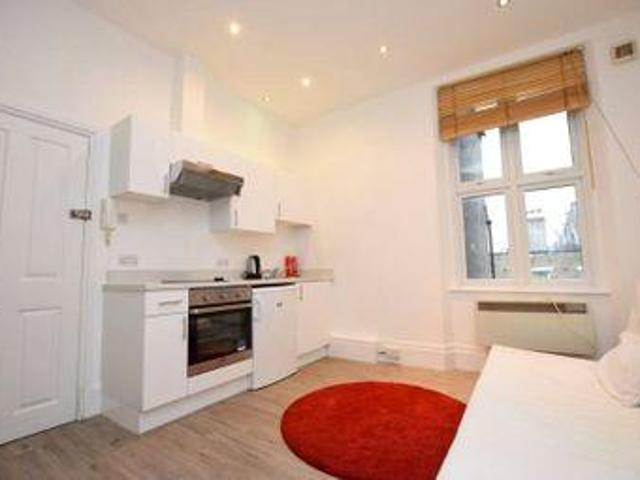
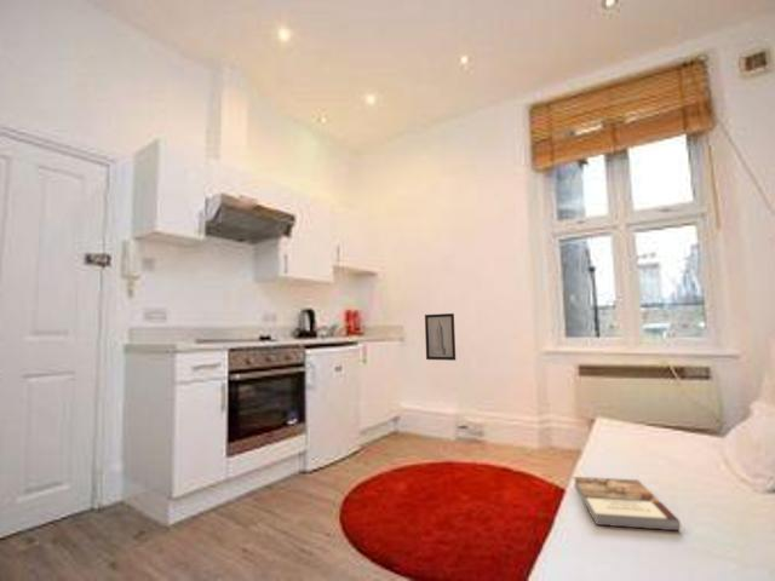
+ wall art [424,312,457,362]
+ book [573,476,682,531]
